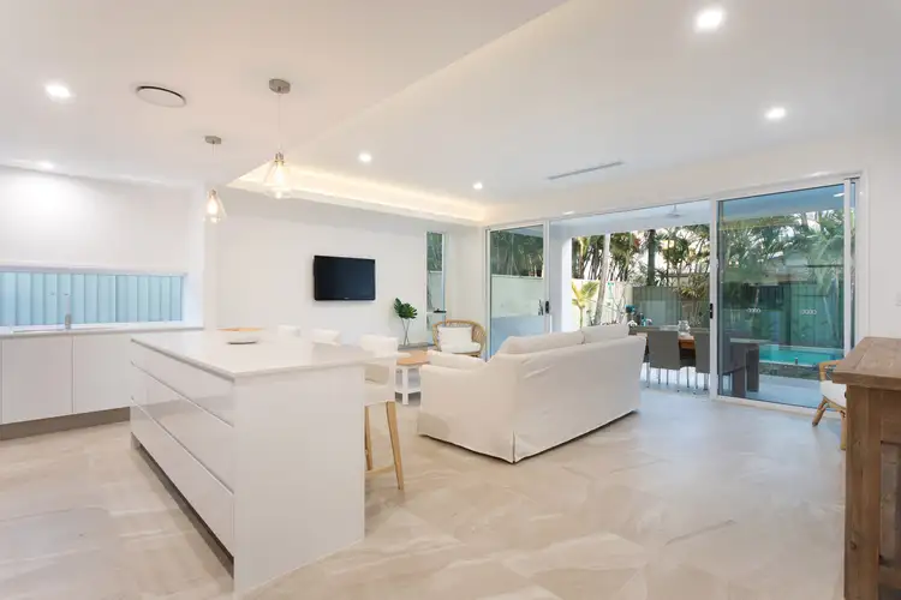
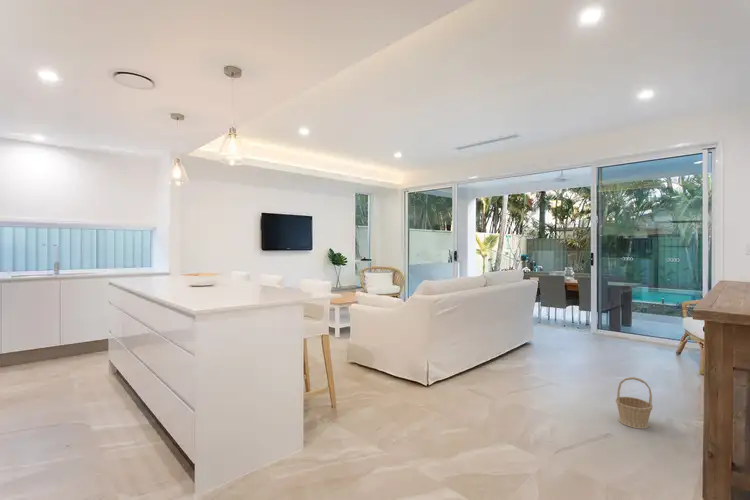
+ basket [615,376,654,430]
